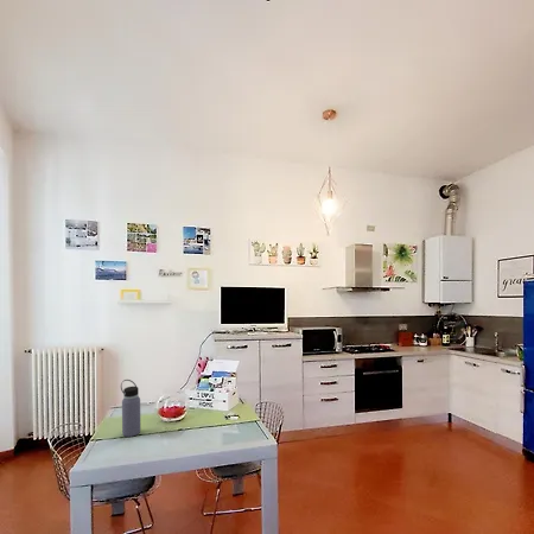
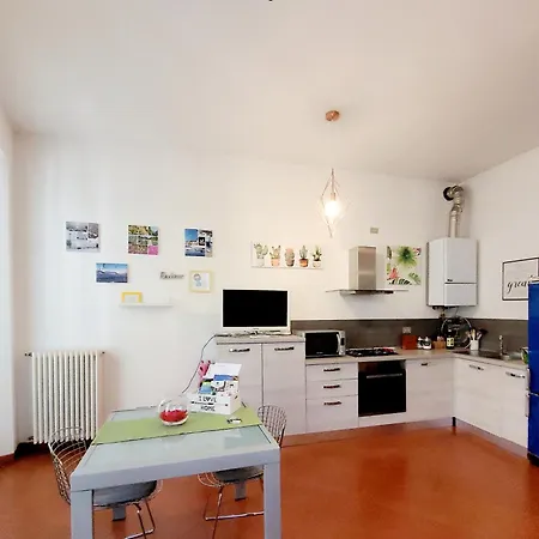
- water bottle [120,379,142,438]
